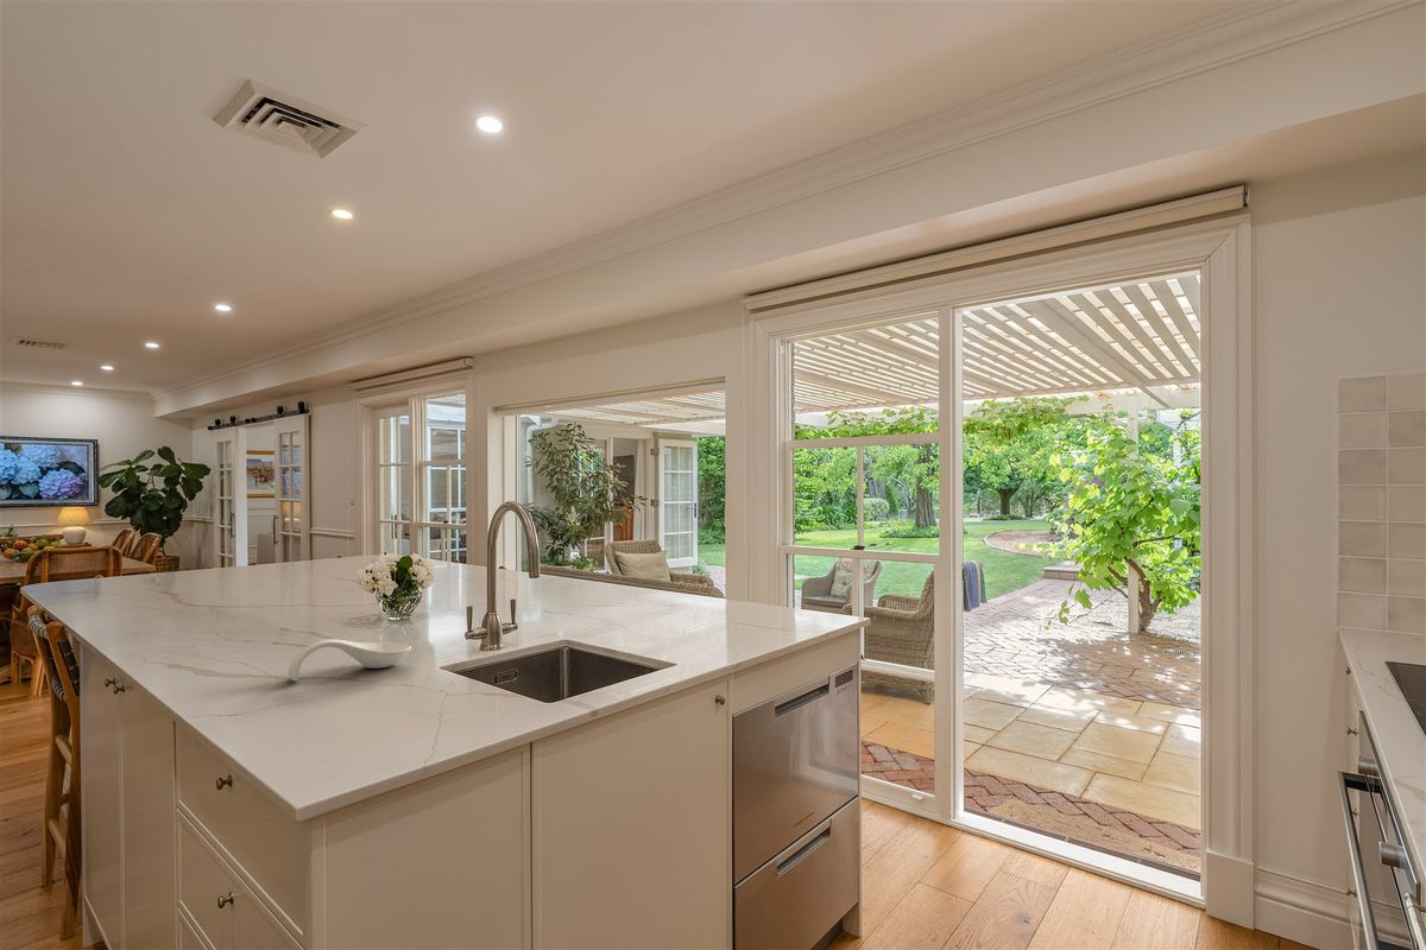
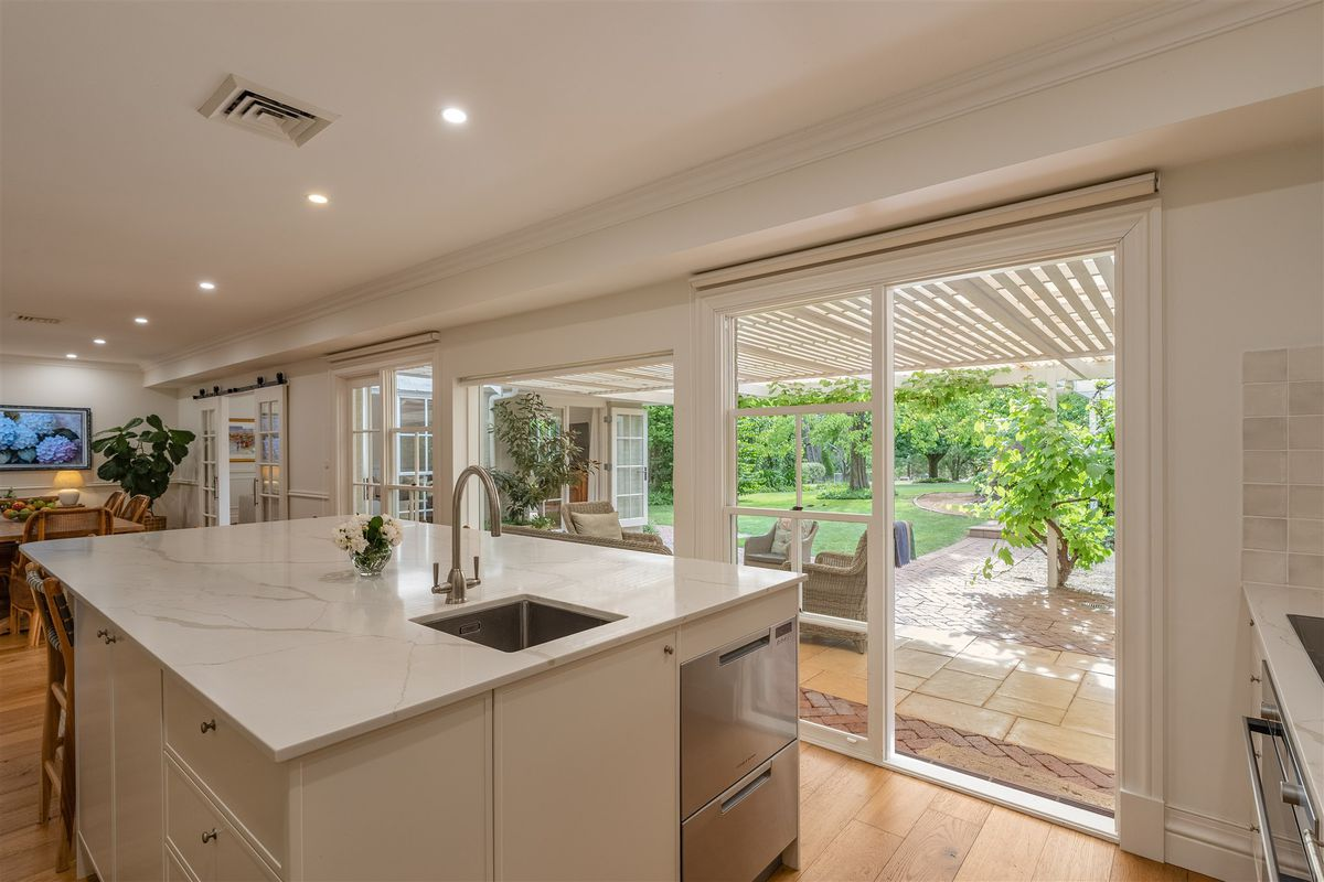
- spoon rest [288,638,412,682]
